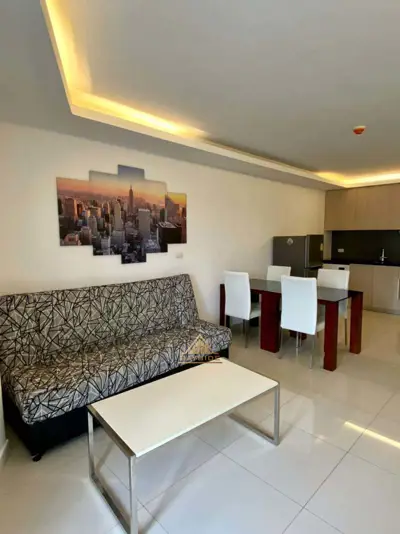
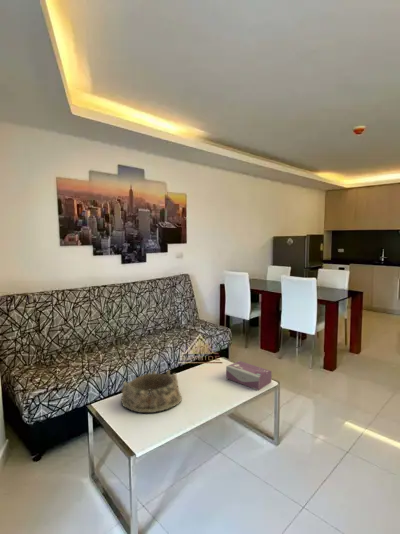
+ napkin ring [120,369,183,414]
+ tissue box [225,360,273,391]
